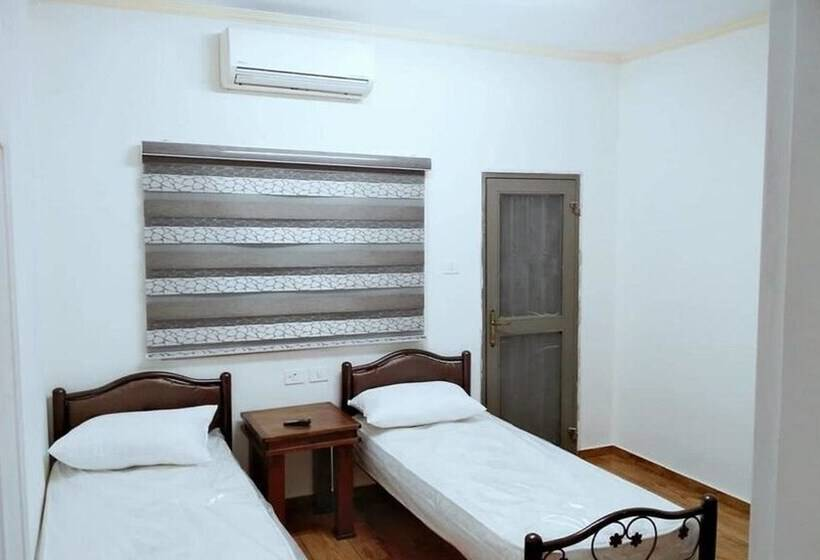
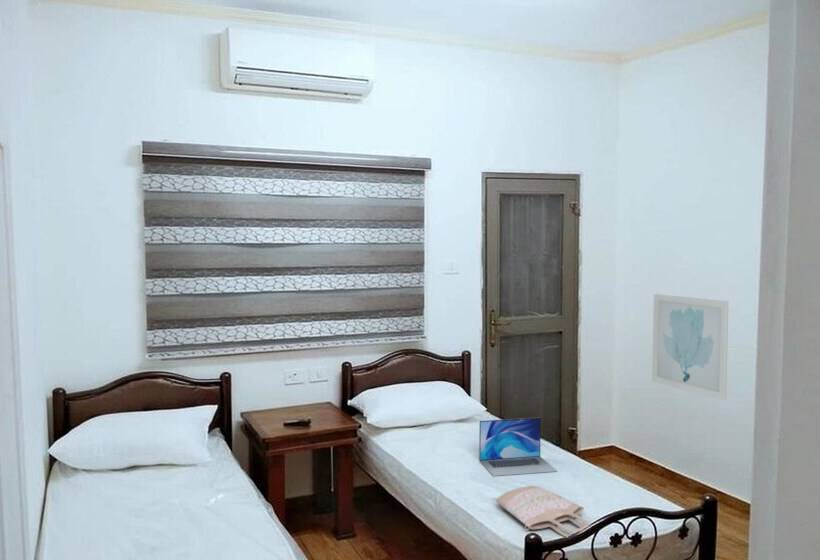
+ shopping bag [496,485,591,538]
+ laptop [478,417,558,477]
+ wall art [651,293,730,402]
